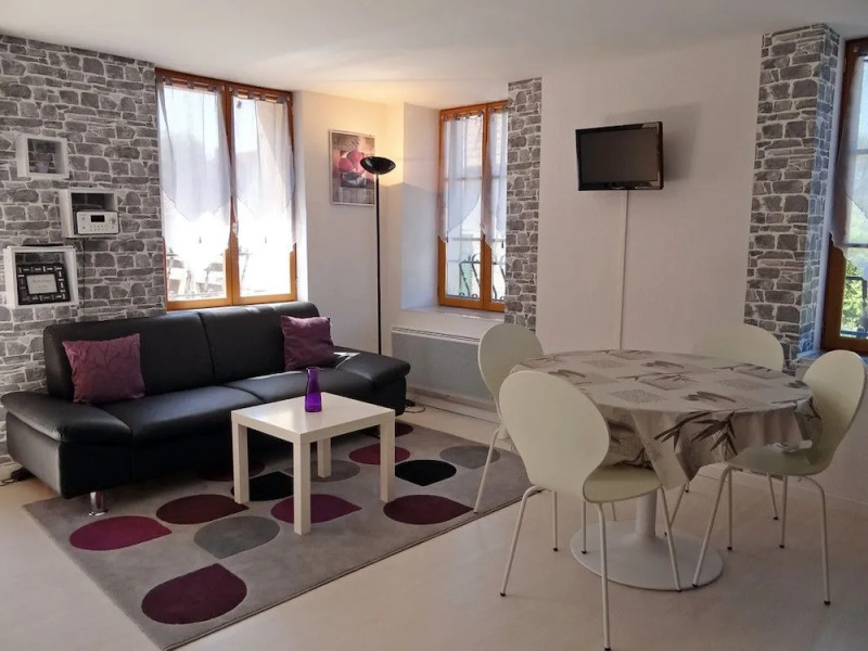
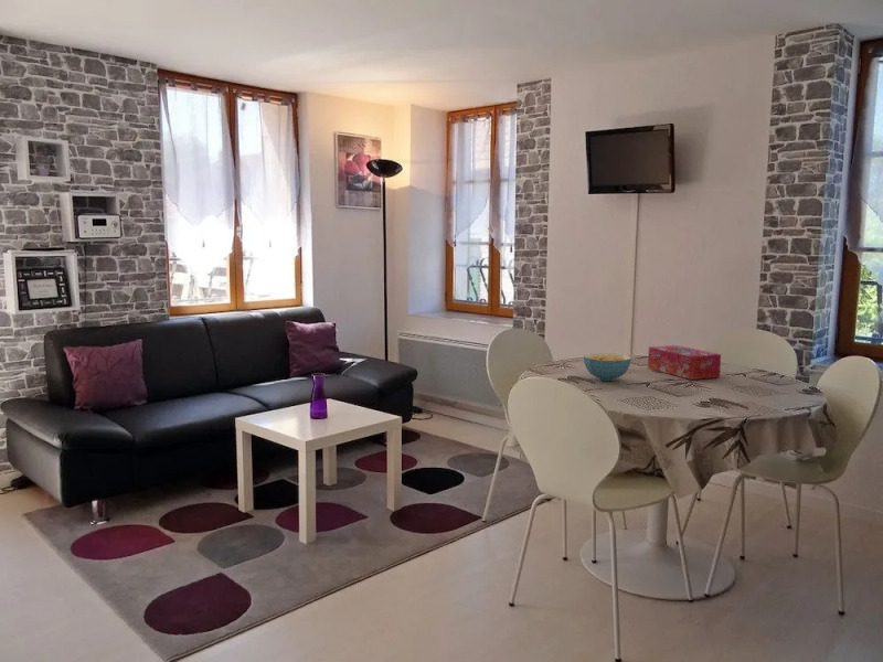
+ cereal bowl [583,352,632,382]
+ tissue box [647,344,722,381]
